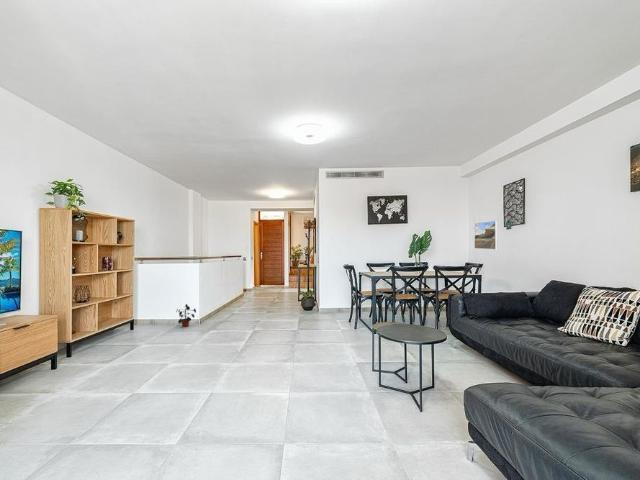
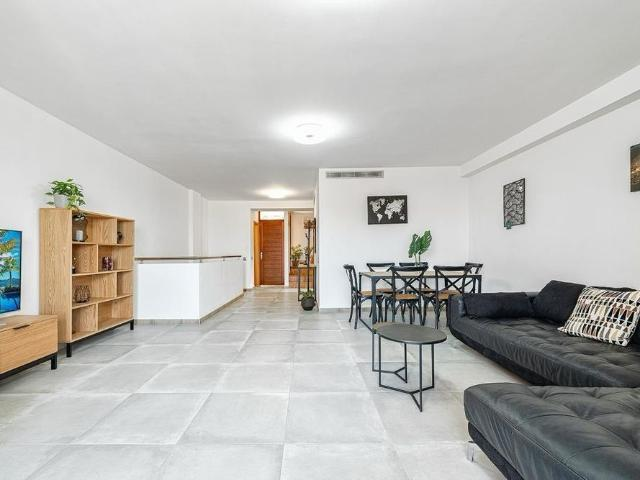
- potted plant [175,303,197,328]
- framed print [473,220,499,250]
